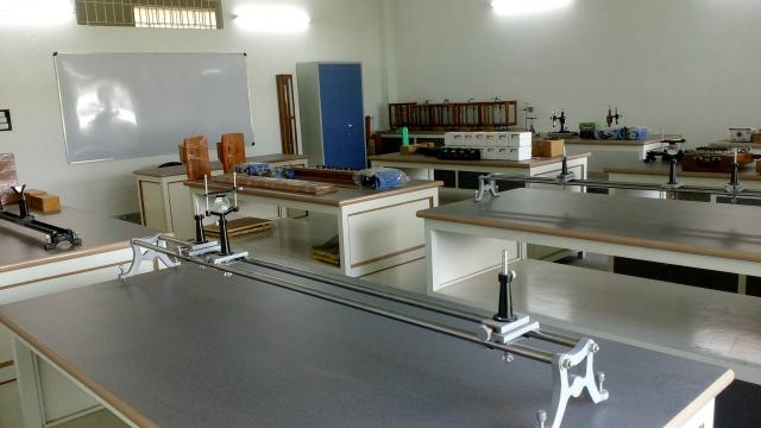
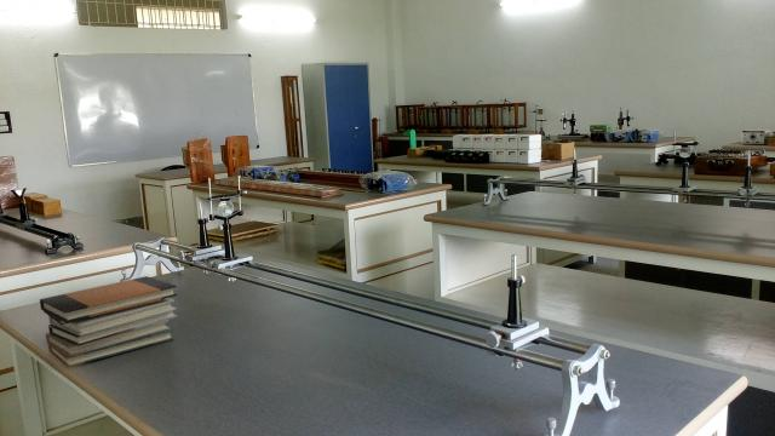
+ book stack [39,275,178,368]
